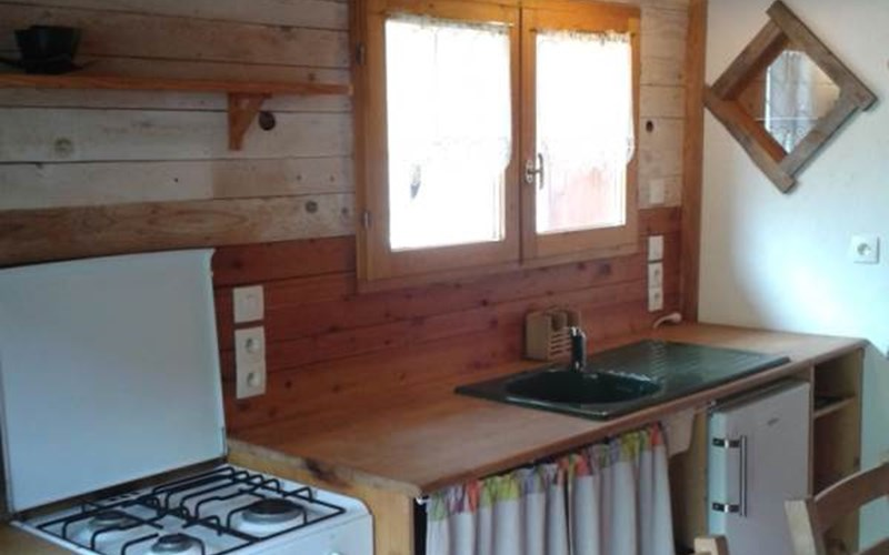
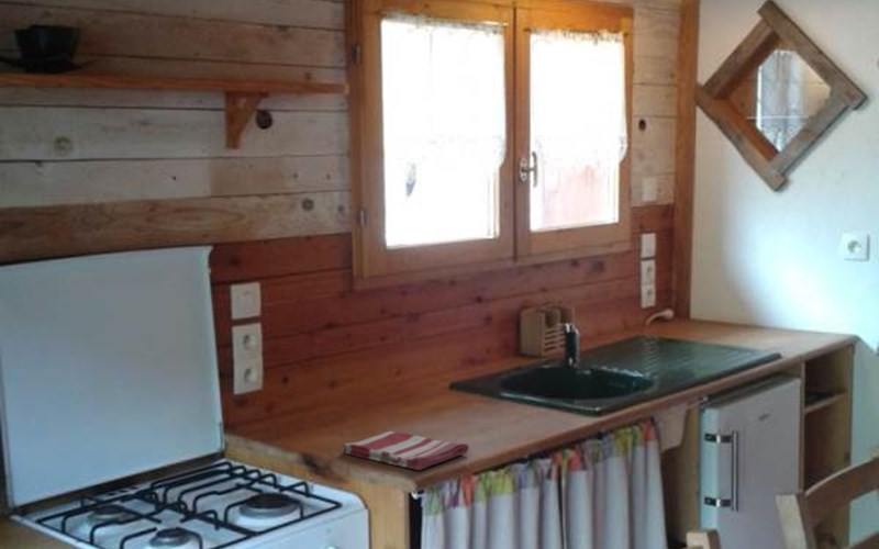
+ dish towel [342,430,470,471]
